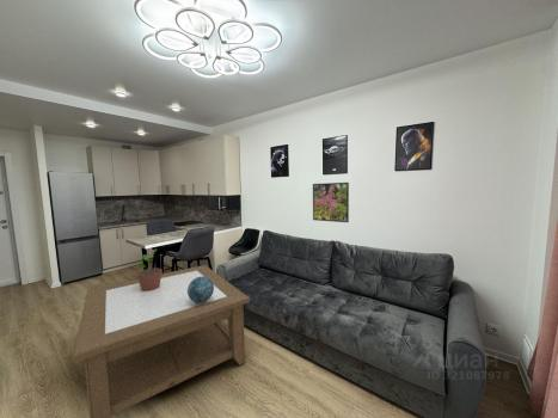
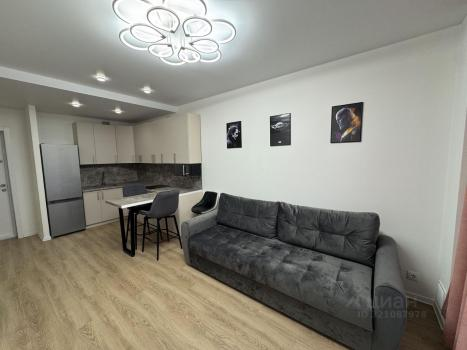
- decorative sphere [188,277,214,303]
- potted plant [135,247,164,291]
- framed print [312,182,350,223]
- coffee table [72,264,251,418]
